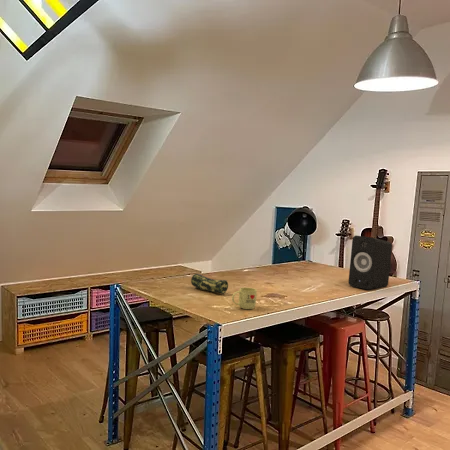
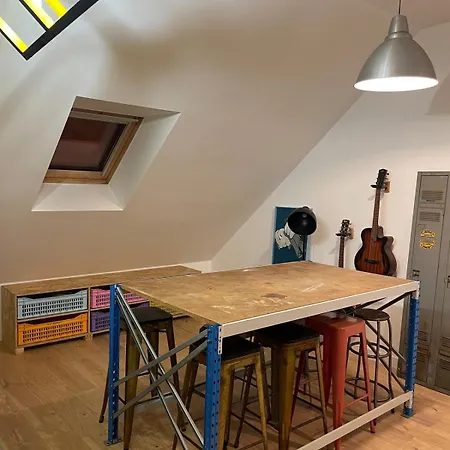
- speaker [347,235,393,290]
- pencil case [190,273,229,295]
- mug [231,287,258,310]
